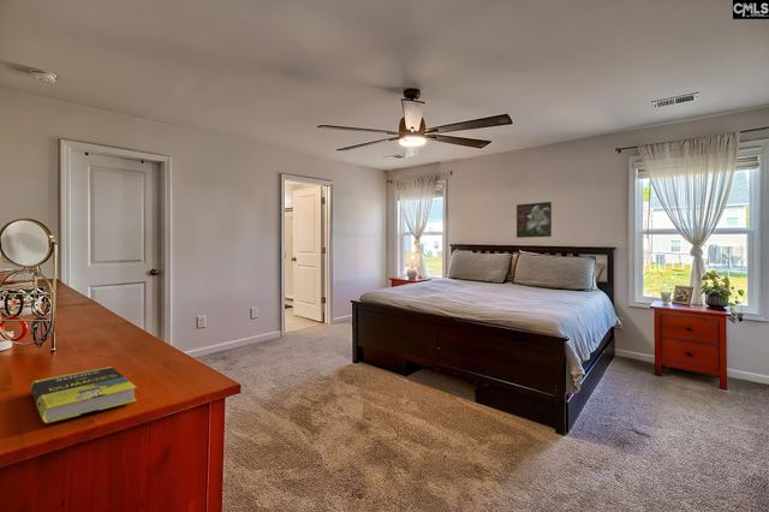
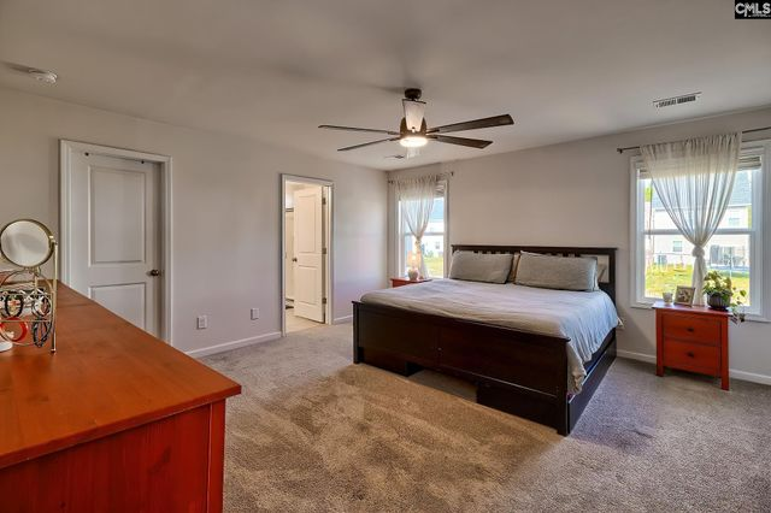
- book [29,365,137,424]
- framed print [515,201,553,239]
